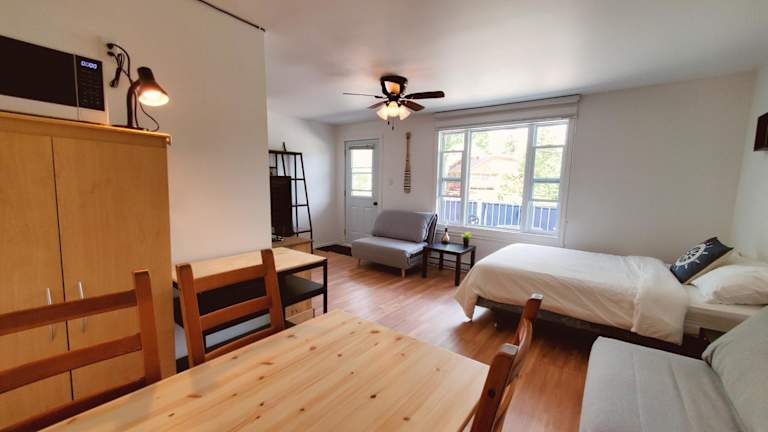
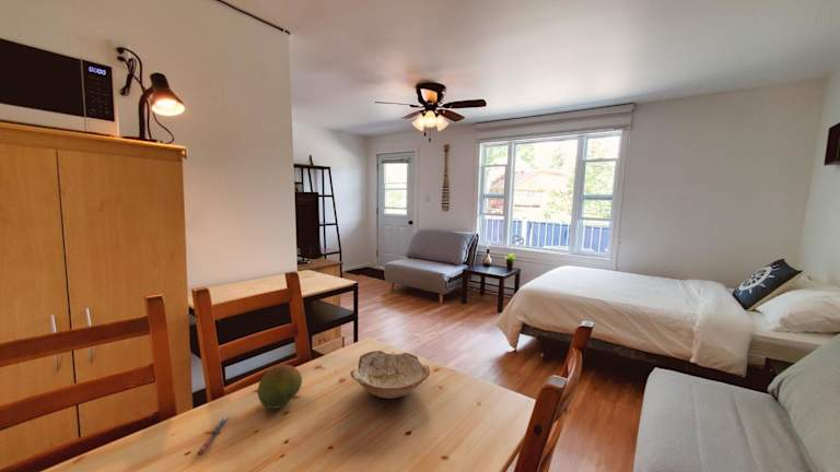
+ fruit [257,364,303,410]
+ pen [196,416,230,457]
+ bowl [349,350,431,400]
